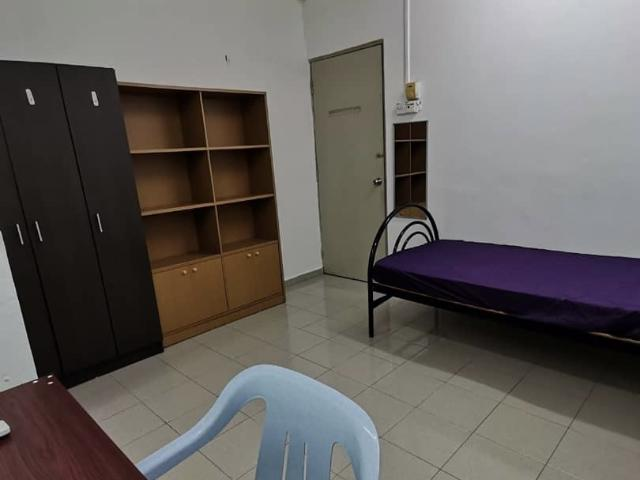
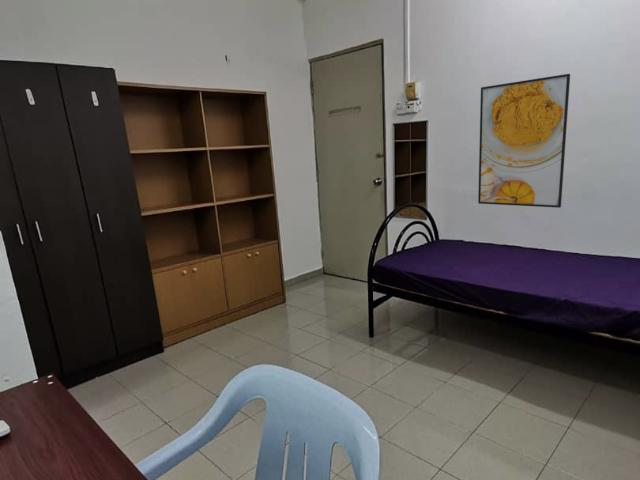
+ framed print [477,73,571,209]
